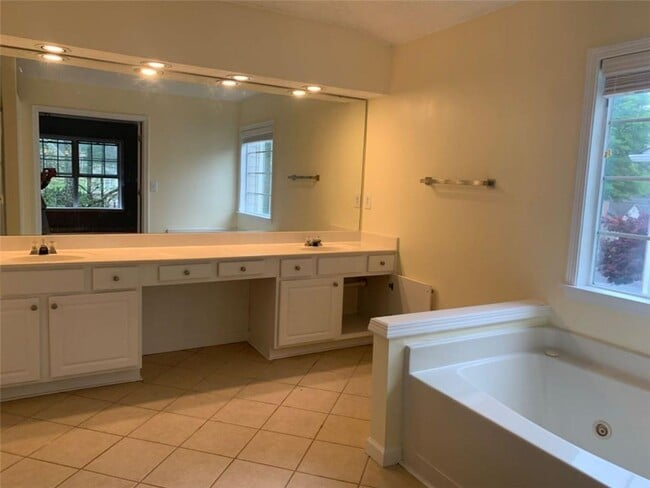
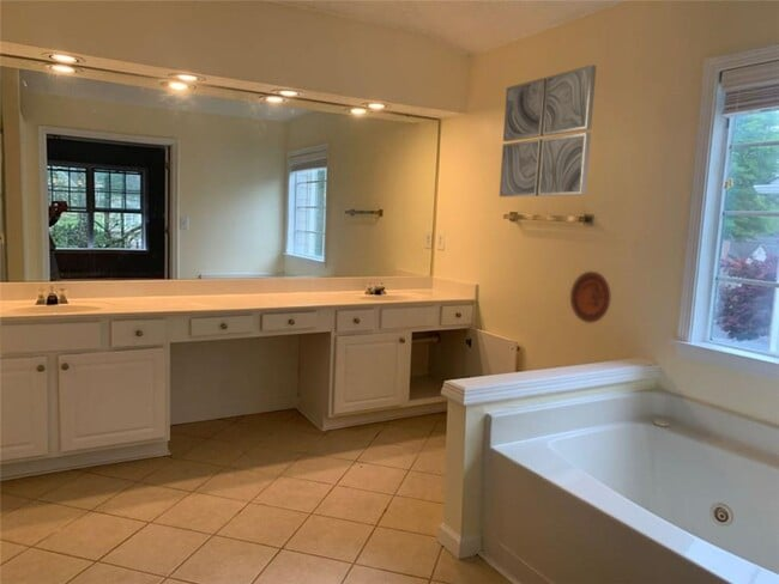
+ decorative plate [569,270,612,324]
+ wall art [499,63,598,197]
